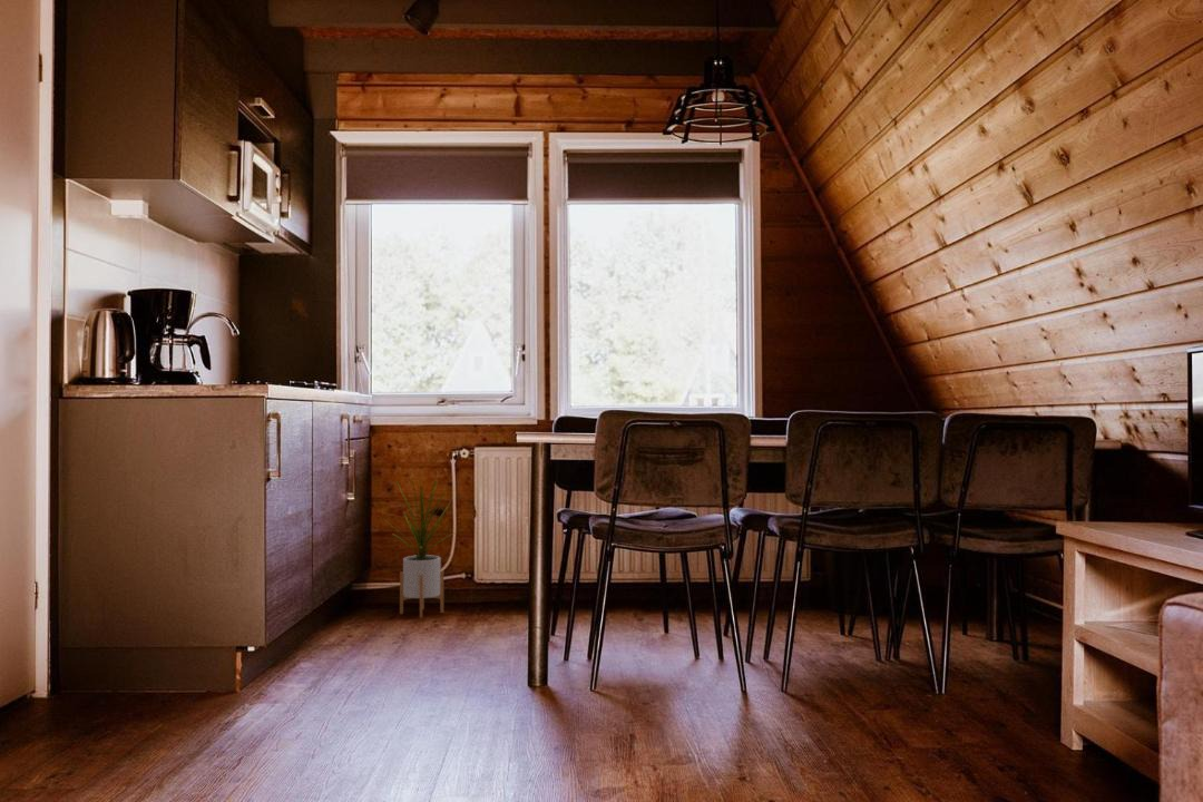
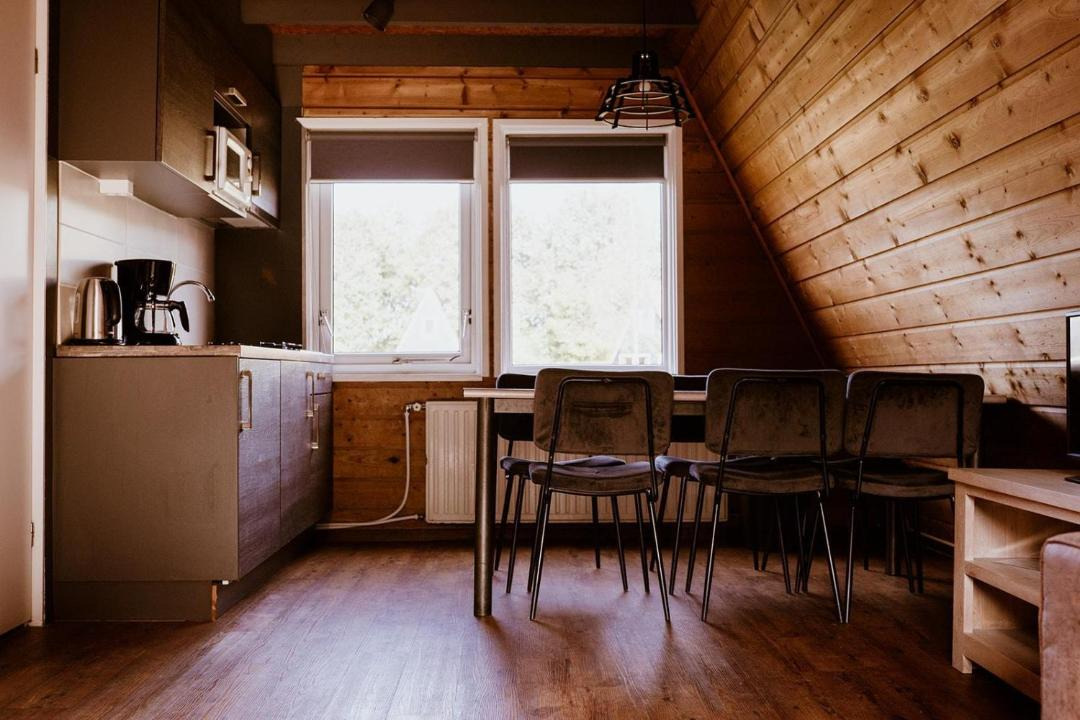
- house plant [380,468,460,619]
